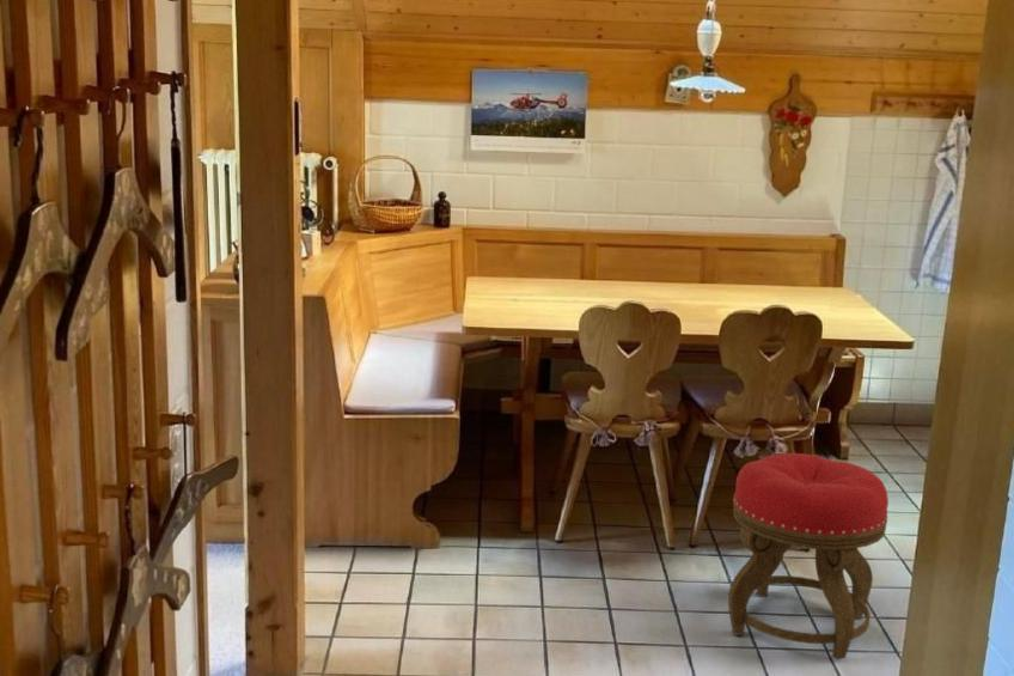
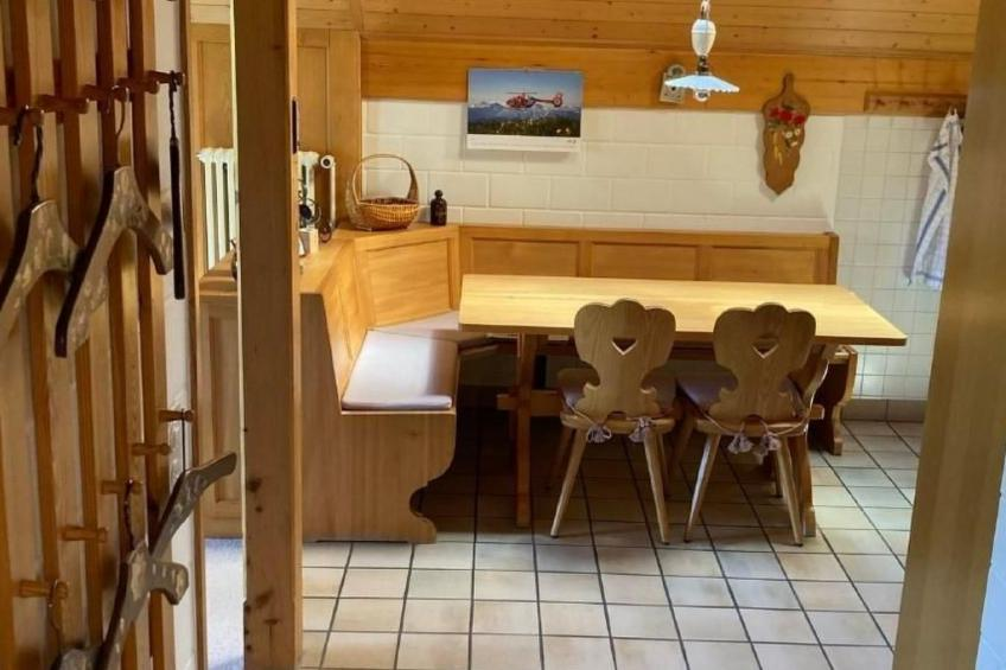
- stool [727,452,890,660]
